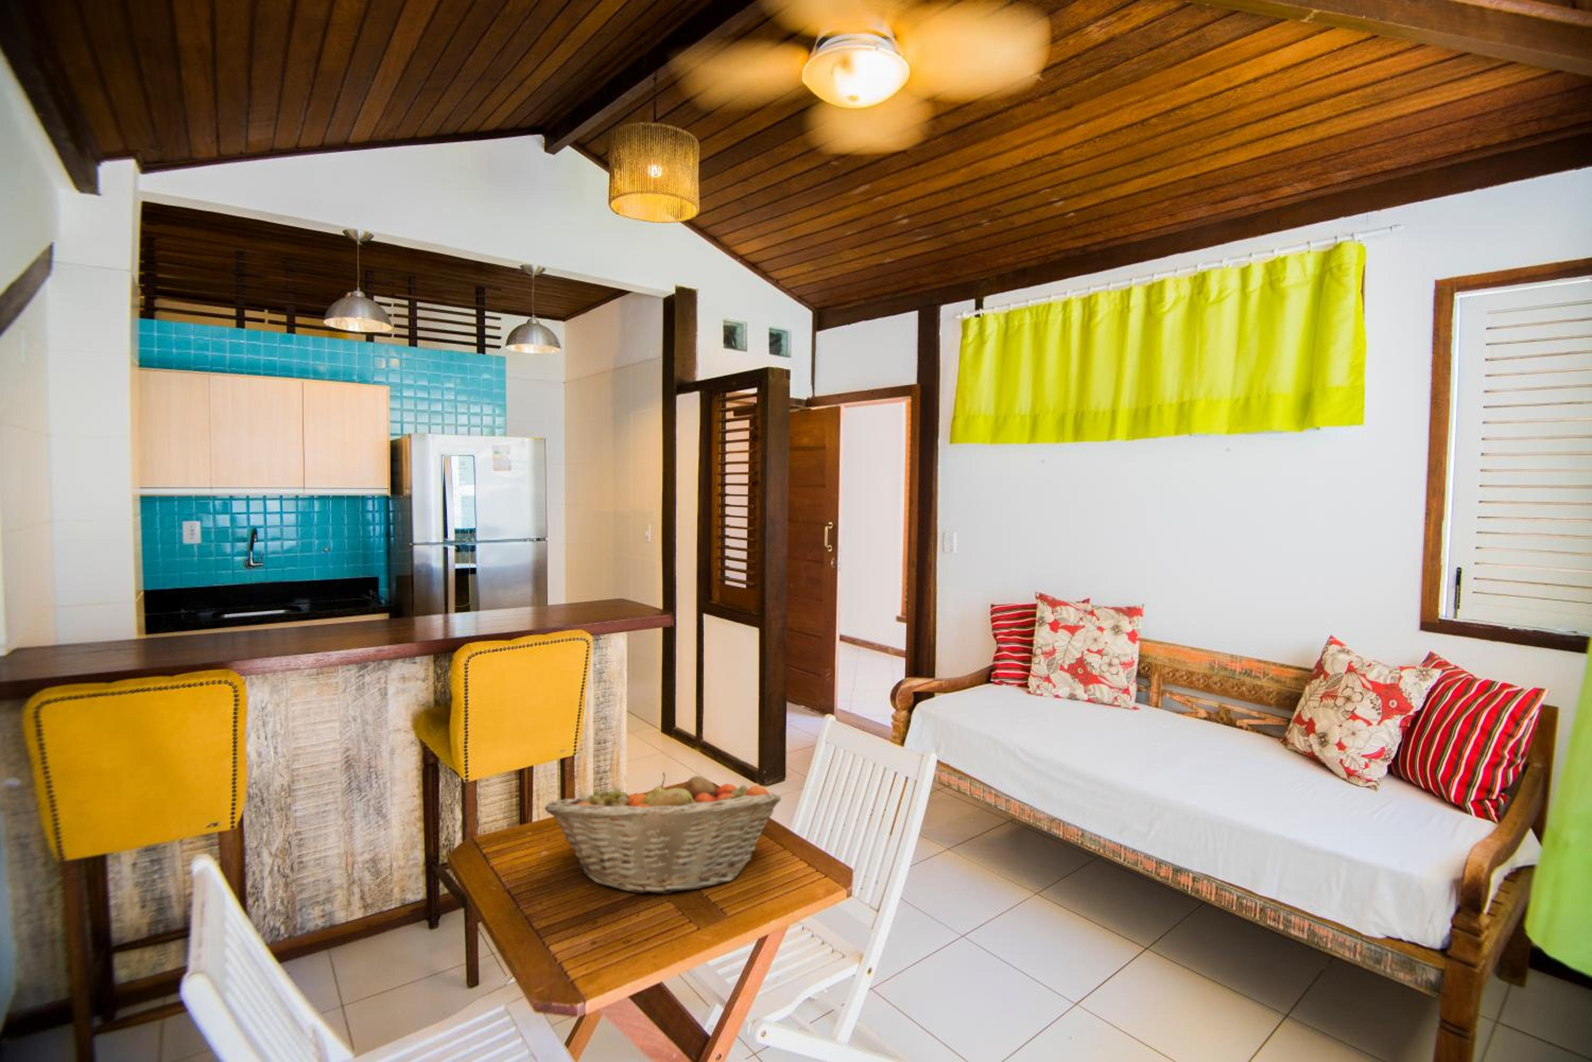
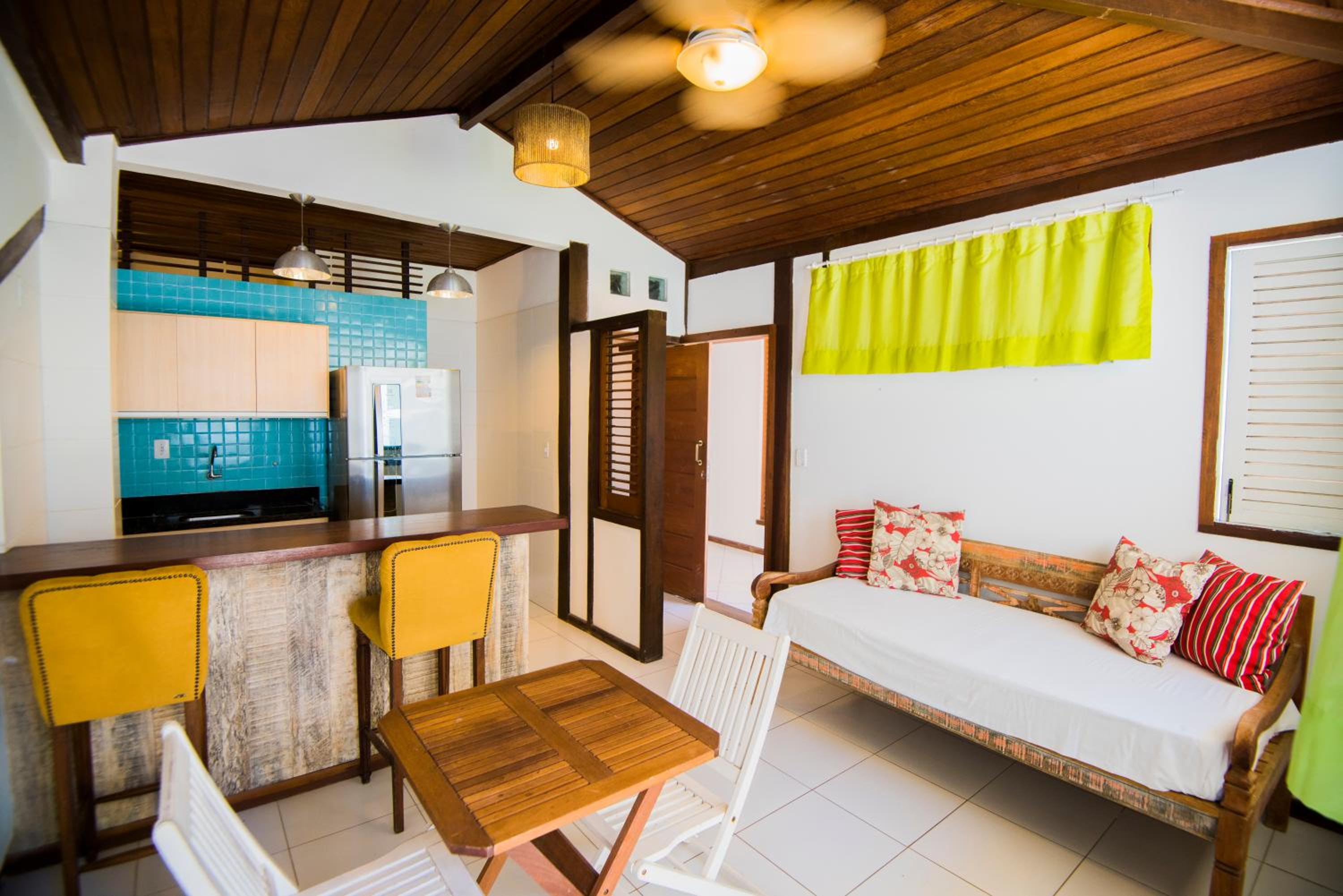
- fruit basket [544,772,781,895]
